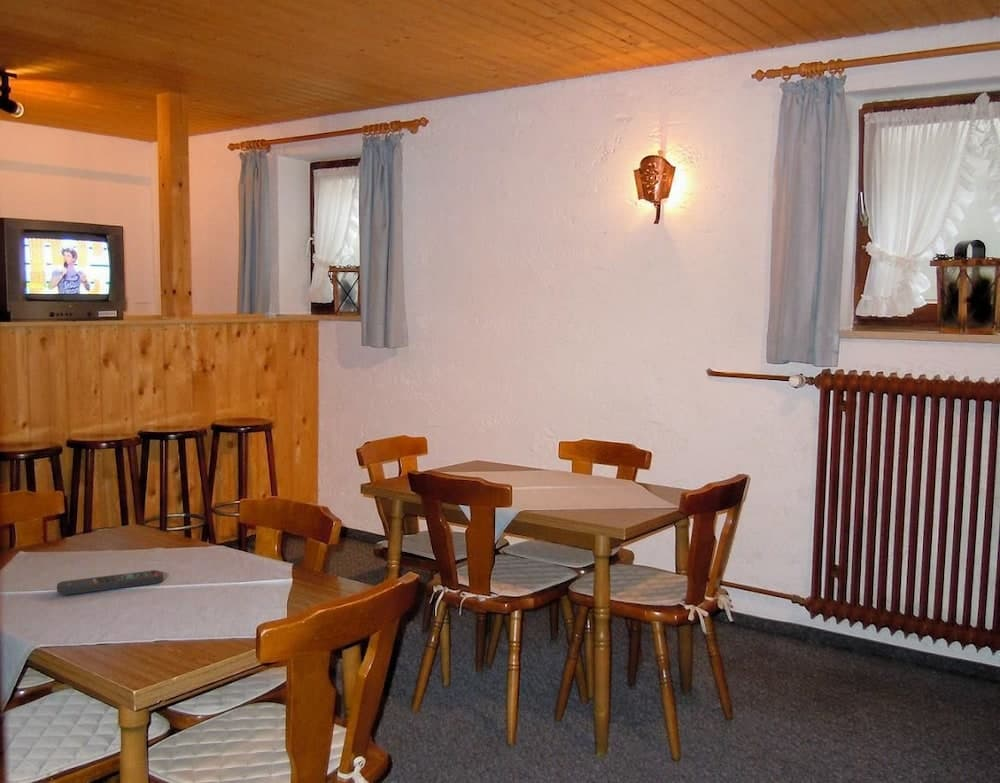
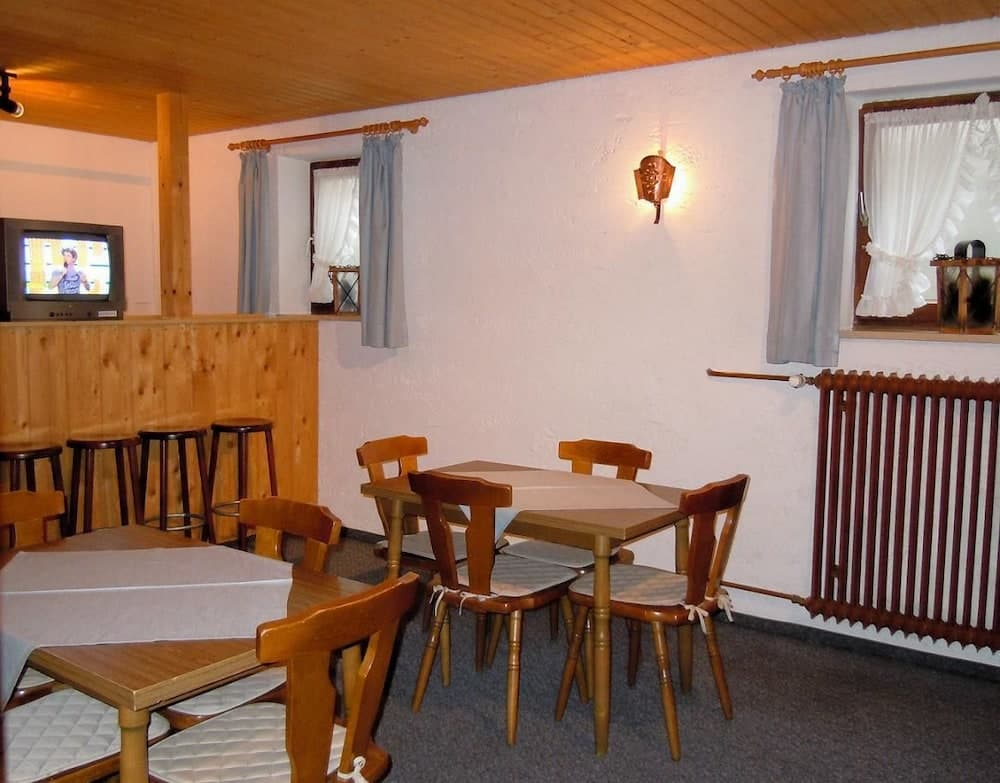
- remote control [56,569,164,596]
